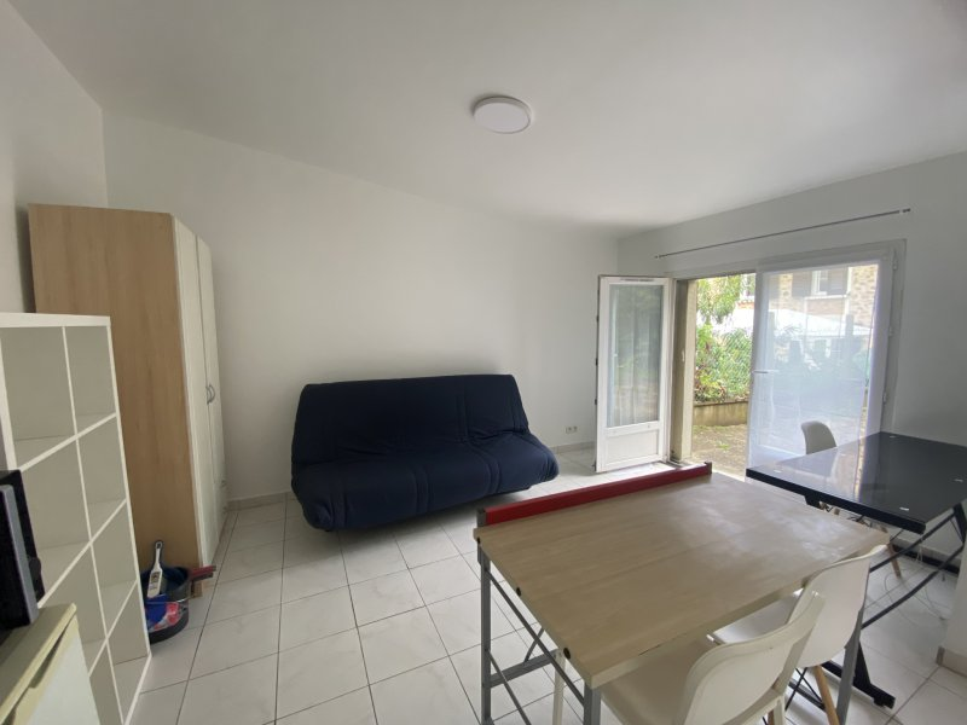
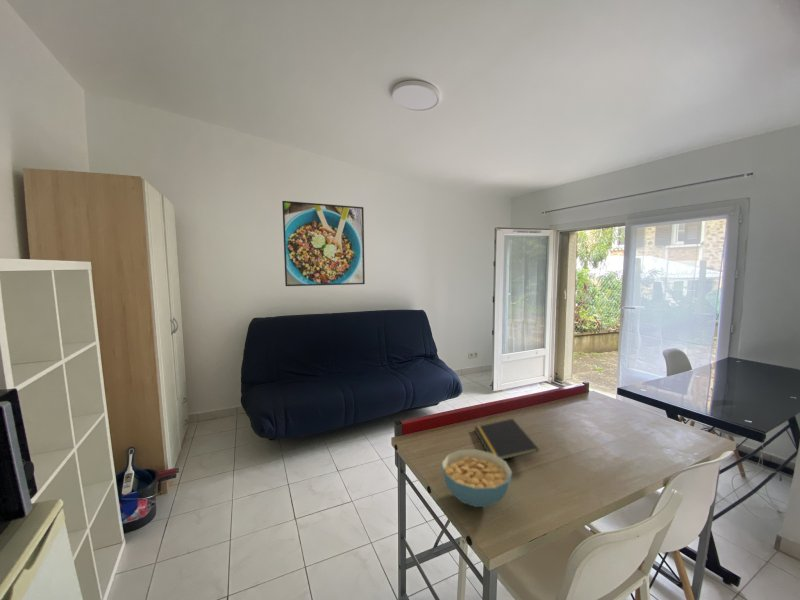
+ notepad [473,418,540,460]
+ cereal bowl [440,448,513,508]
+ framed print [281,200,366,287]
